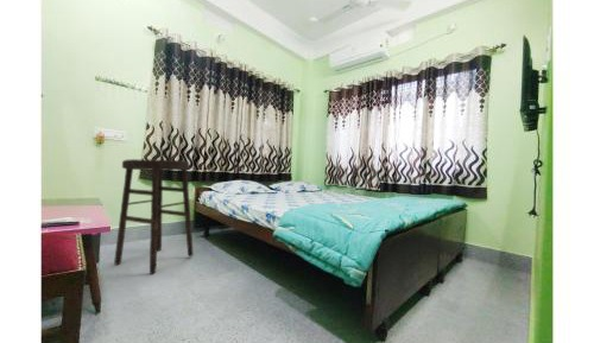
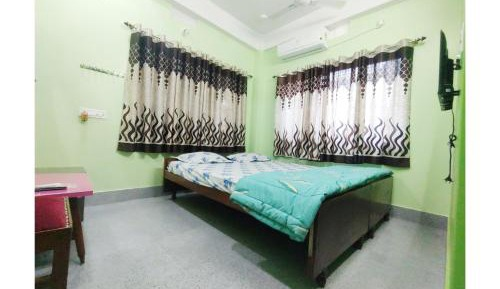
- stool [114,158,195,275]
